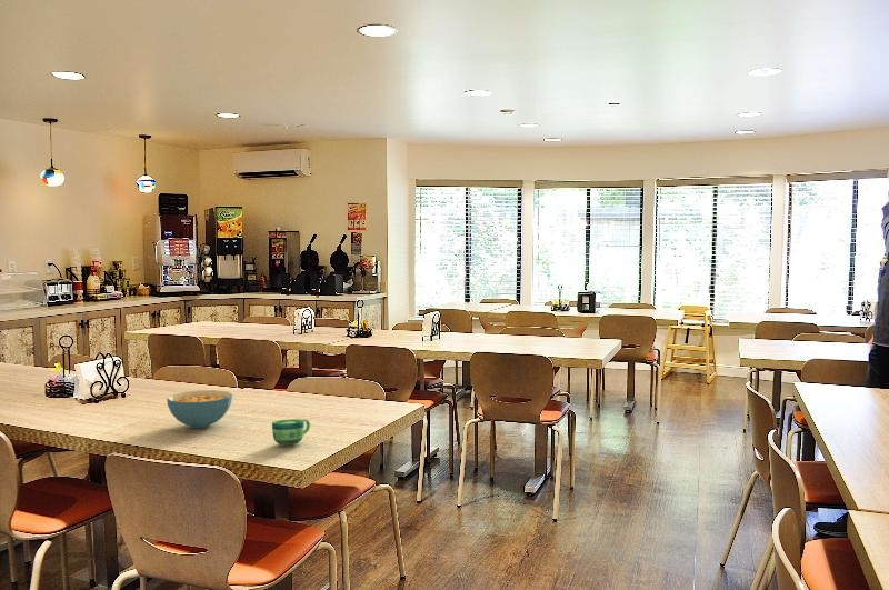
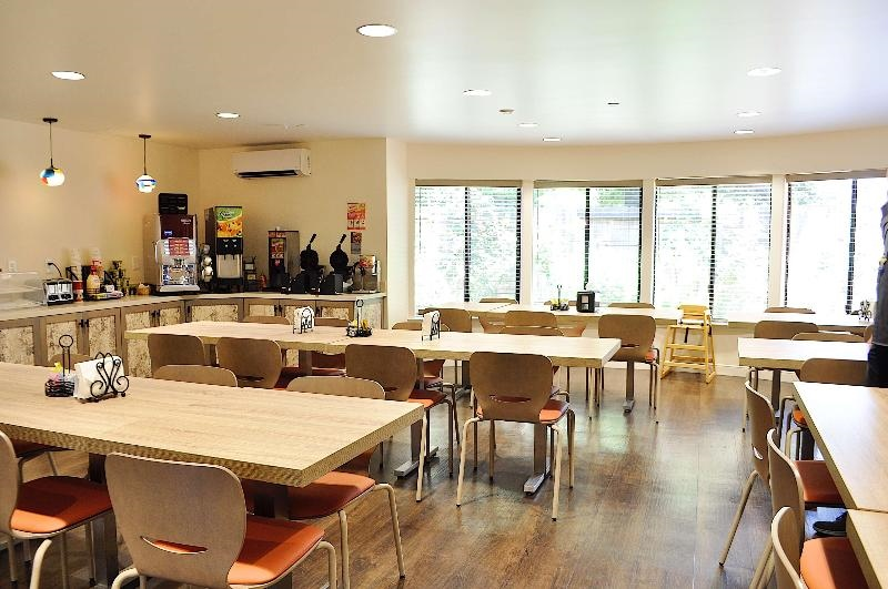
- cereal bowl [166,389,233,429]
- cup [271,418,311,447]
